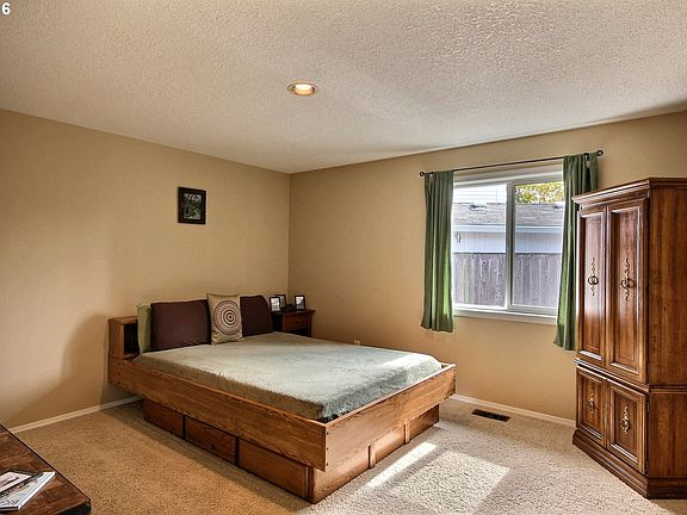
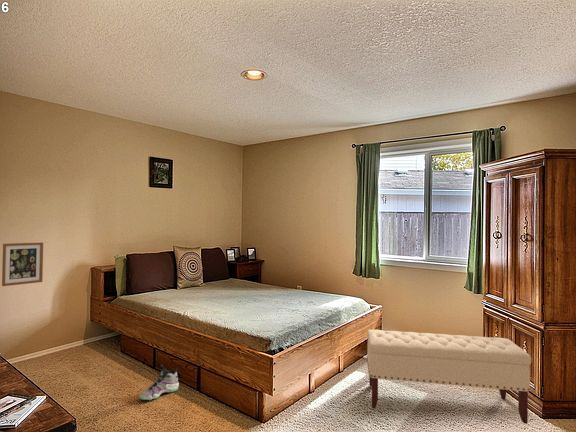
+ sneaker [139,364,180,401]
+ bench [366,329,532,425]
+ wall art [1,242,44,287]
